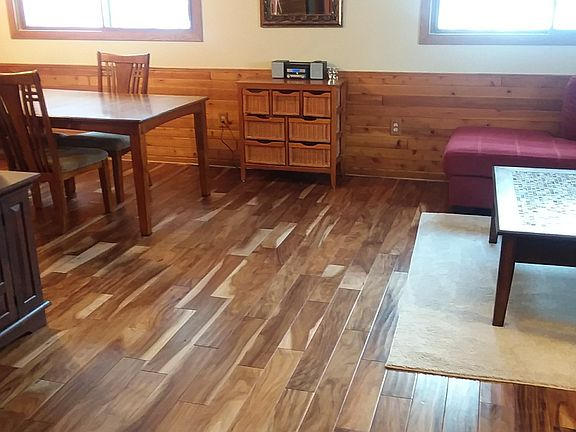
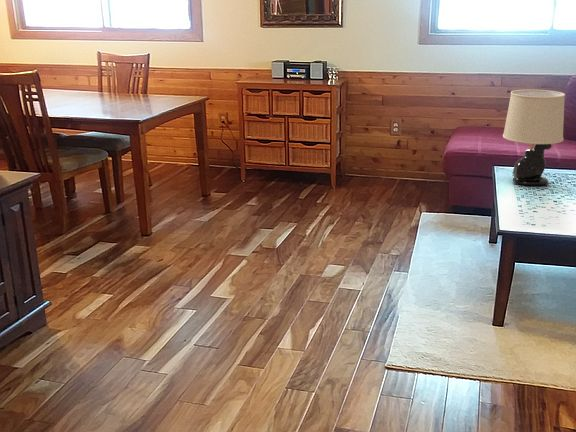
+ table lamp [502,89,566,186]
